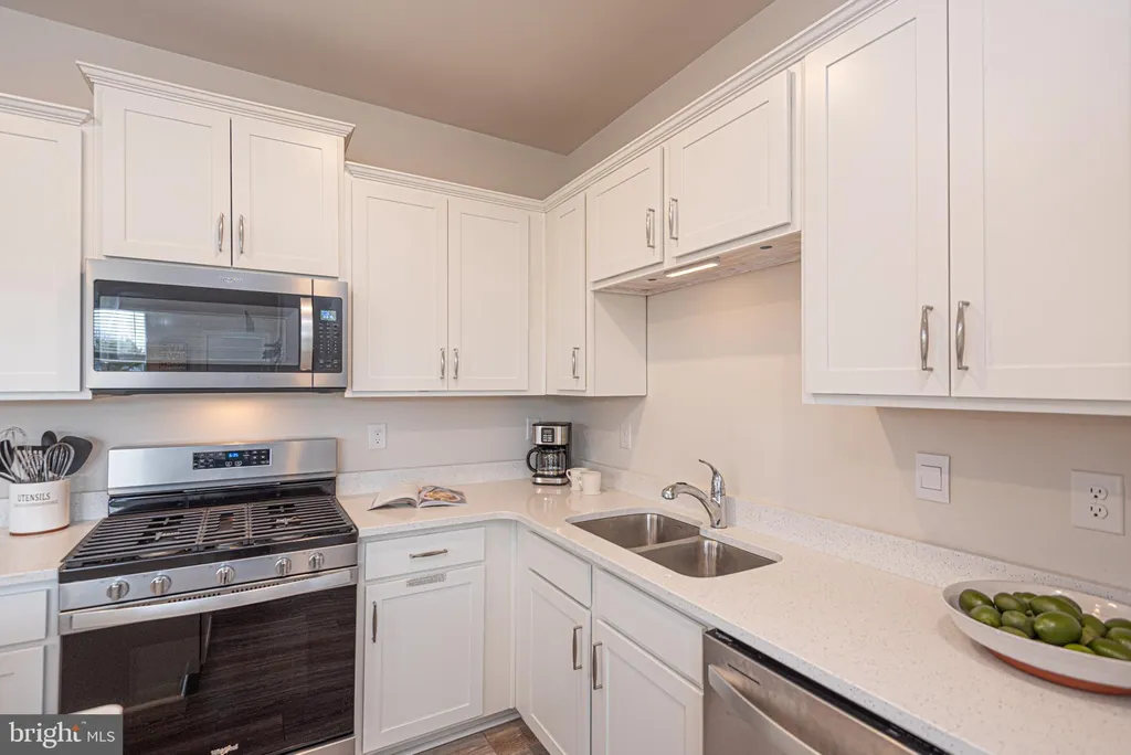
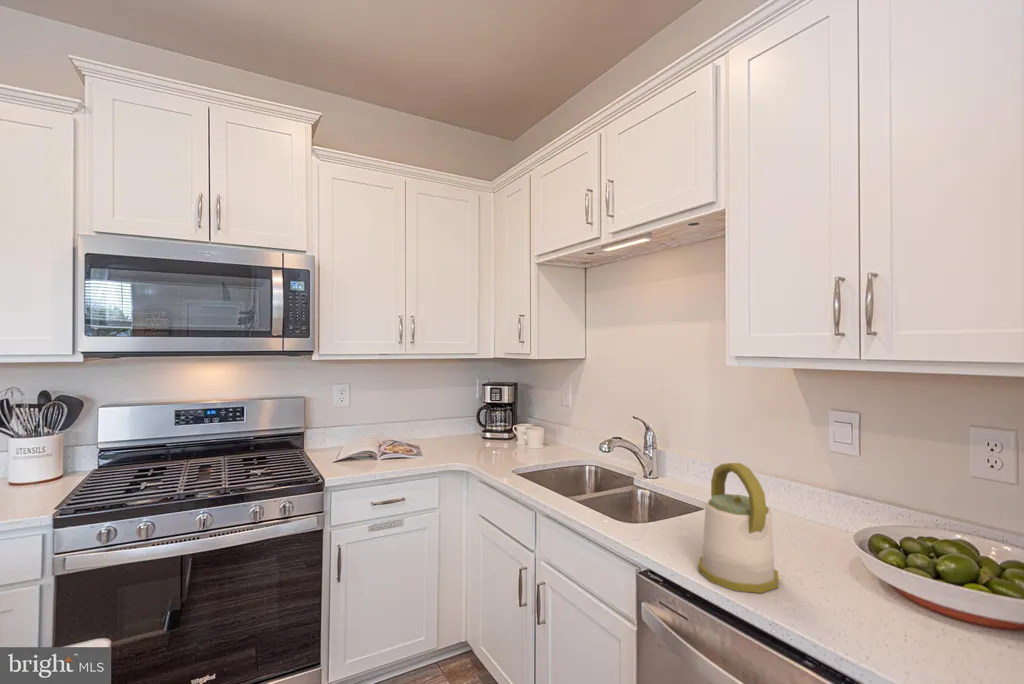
+ kettle [697,462,779,594]
